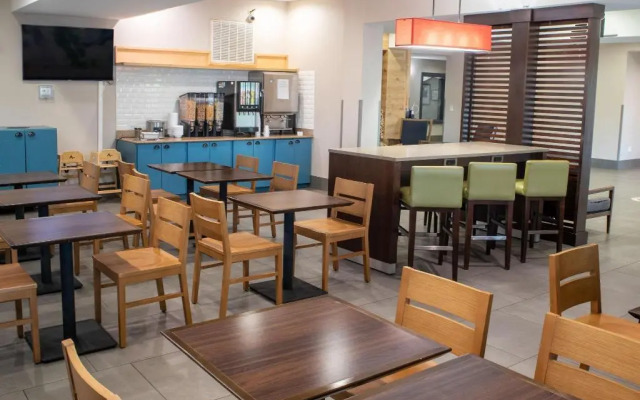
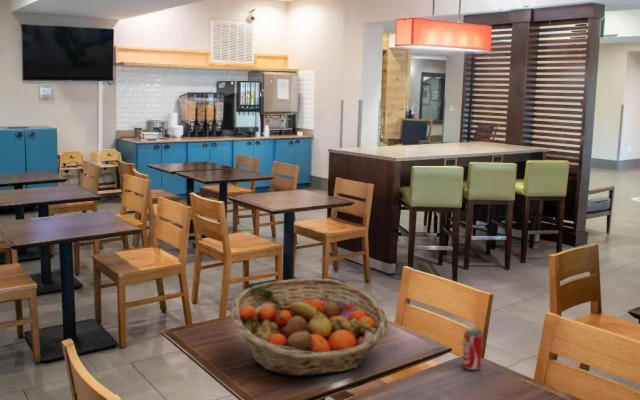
+ fruit basket [230,277,389,377]
+ beverage can [461,327,484,371]
